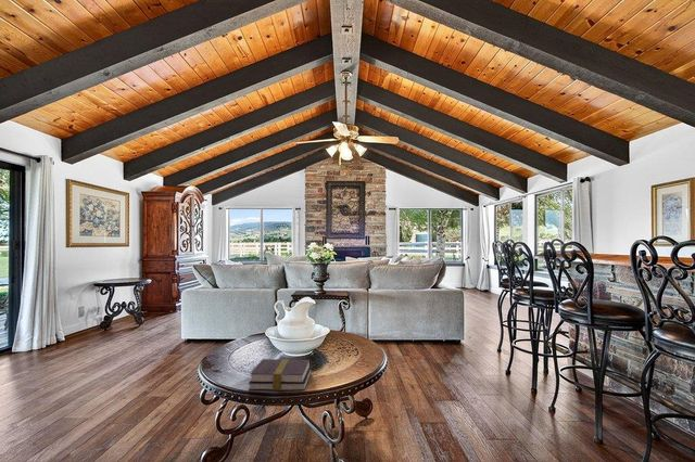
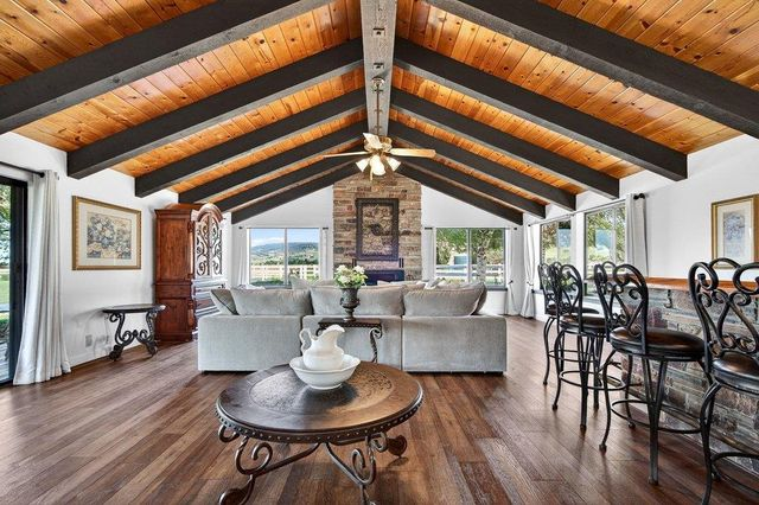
- book [248,358,313,392]
